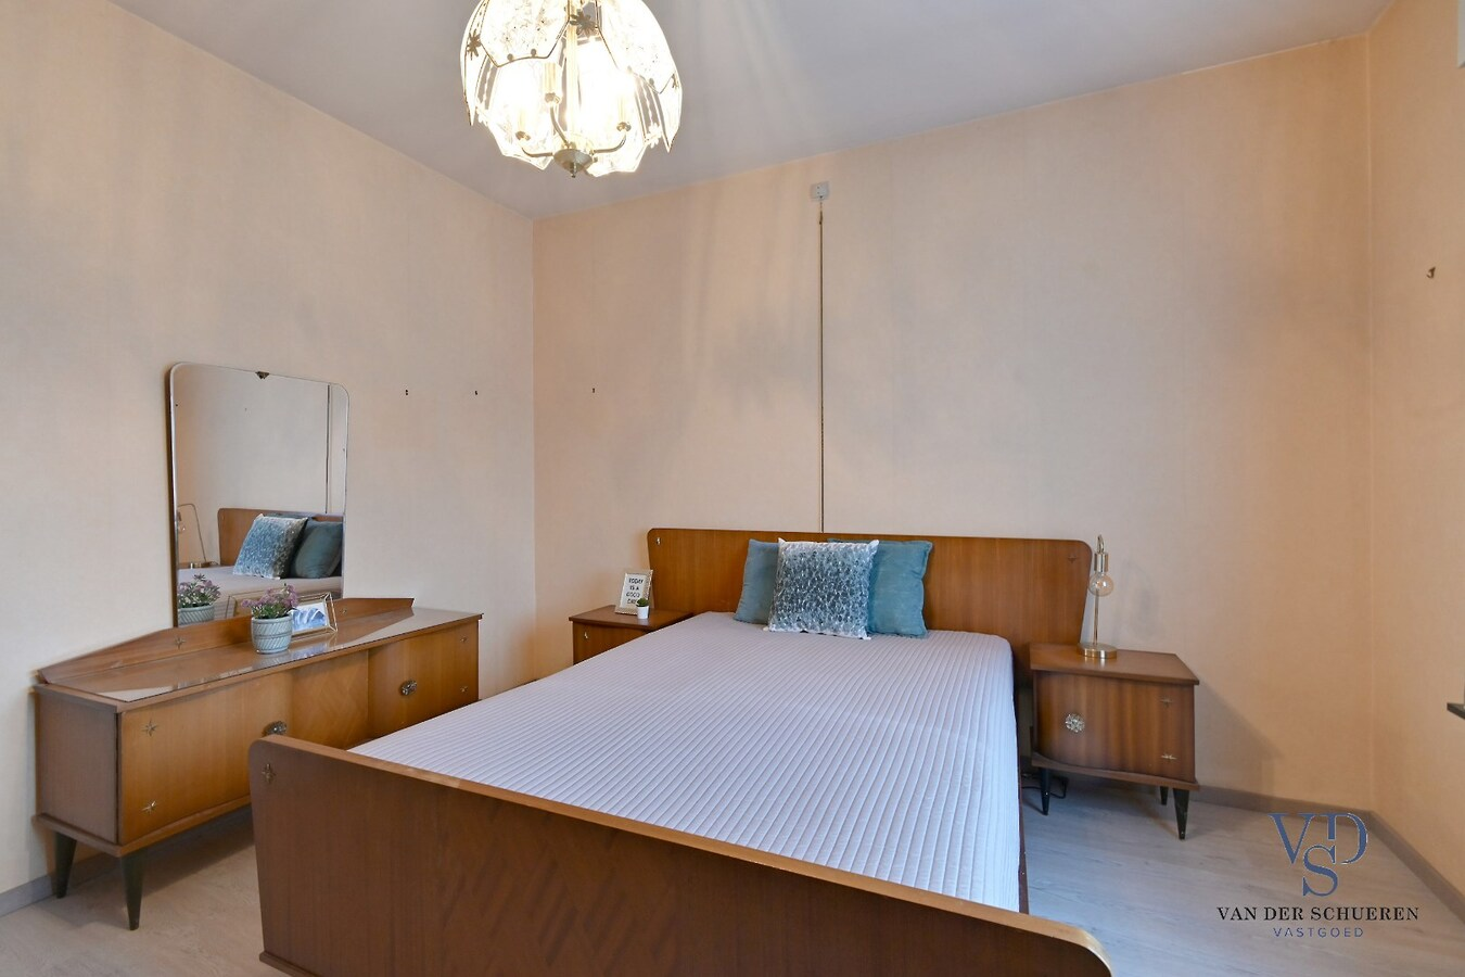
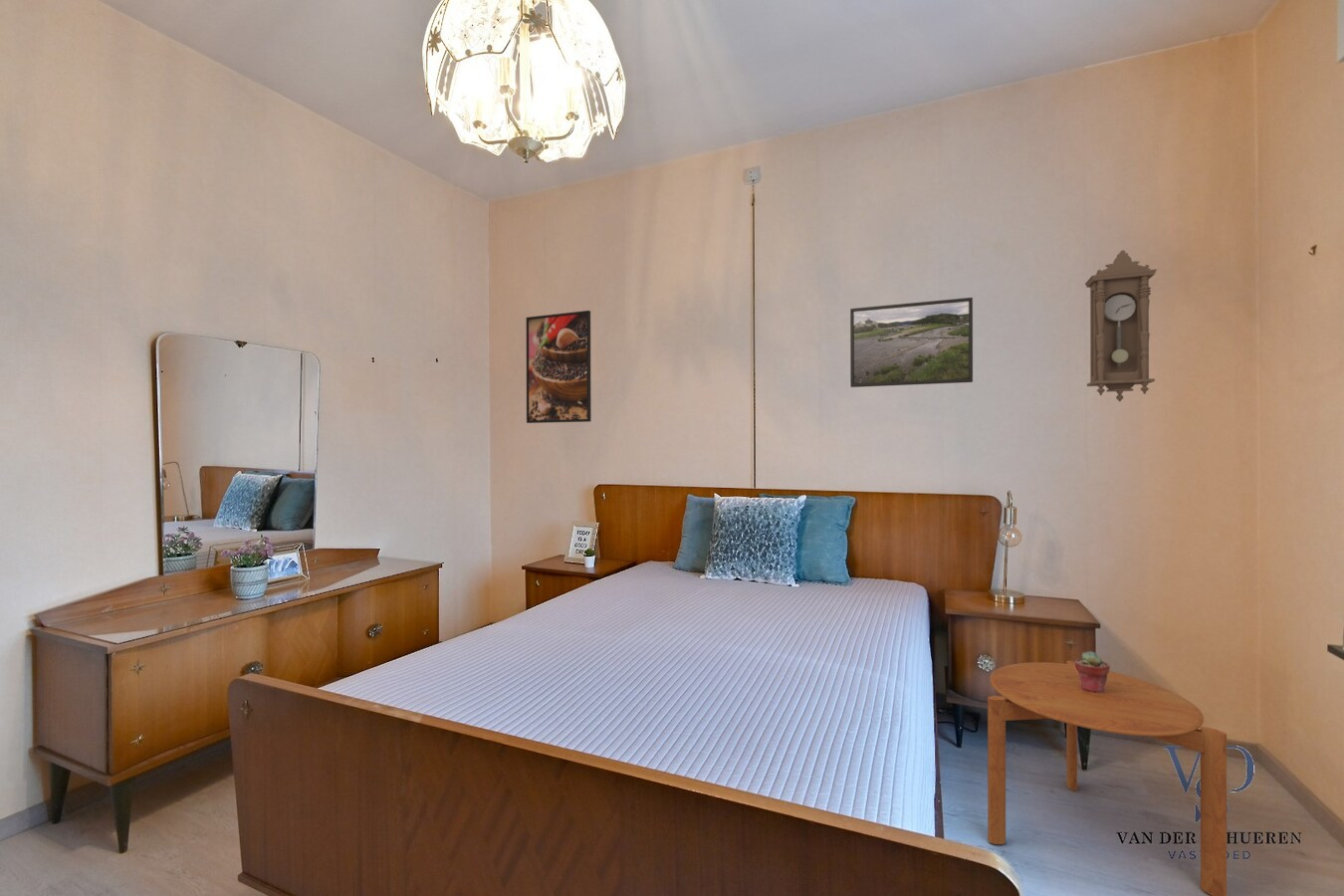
+ side table [987,660,1228,896]
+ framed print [849,297,974,388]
+ pendulum clock [1084,249,1158,402]
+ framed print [526,310,592,424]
+ potted succulent [1074,650,1111,693]
